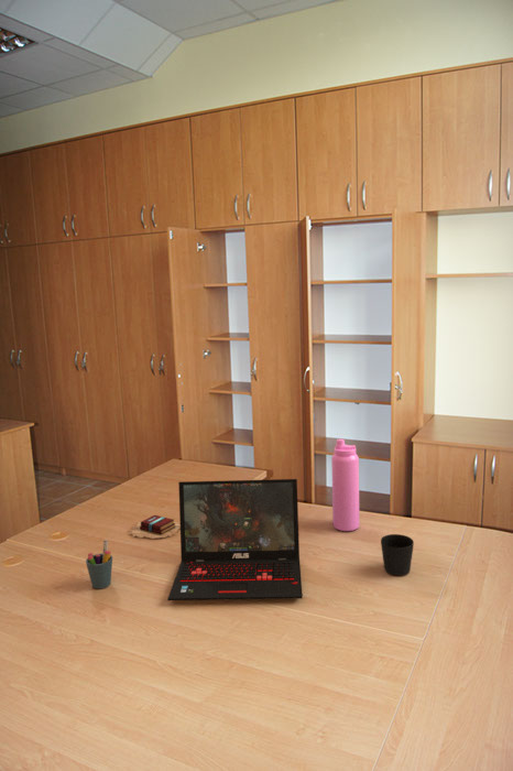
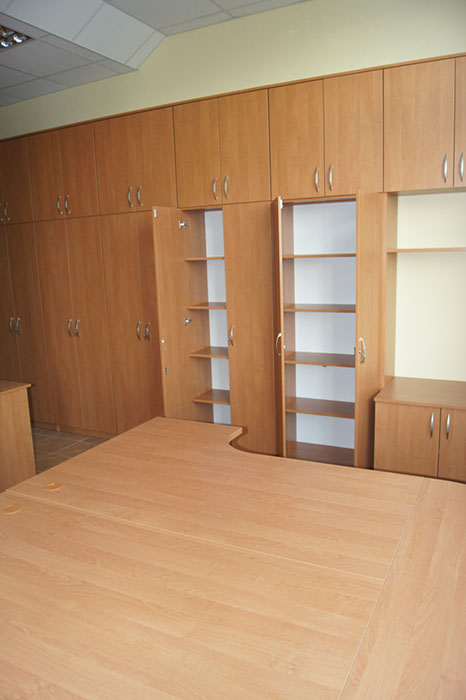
- cup [380,533,415,577]
- laptop [166,478,304,601]
- pen holder [85,539,113,590]
- water bottle [330,438,360,532]
- book [127,514,181,540]
